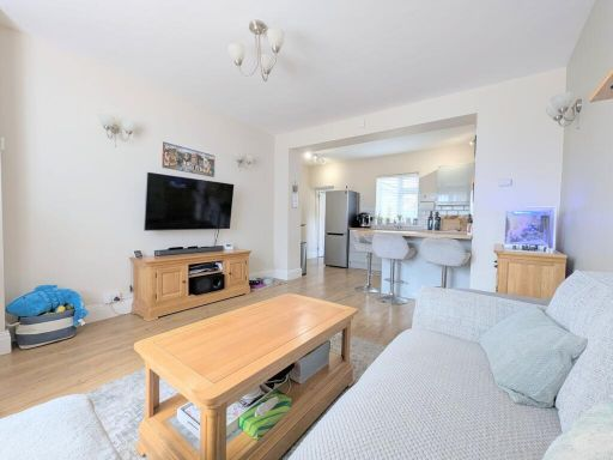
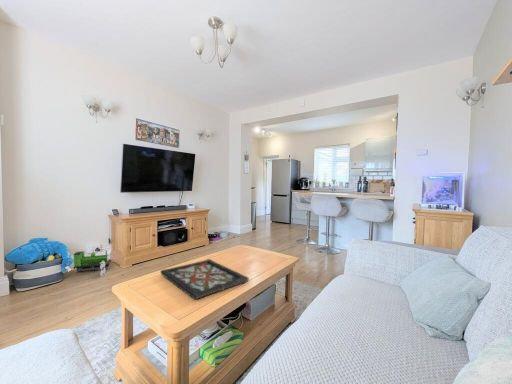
+ decorative tray [160,258,249,300]
+ toy train [73,250,113,277]
